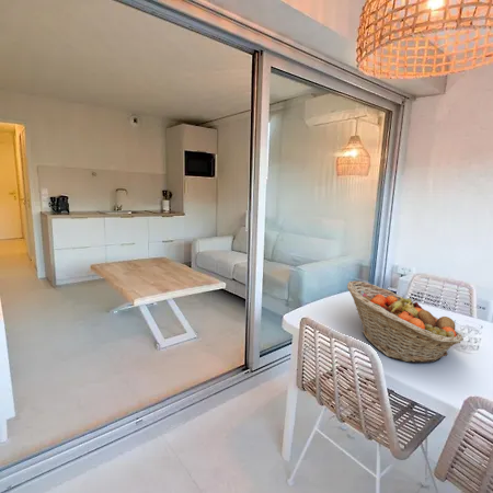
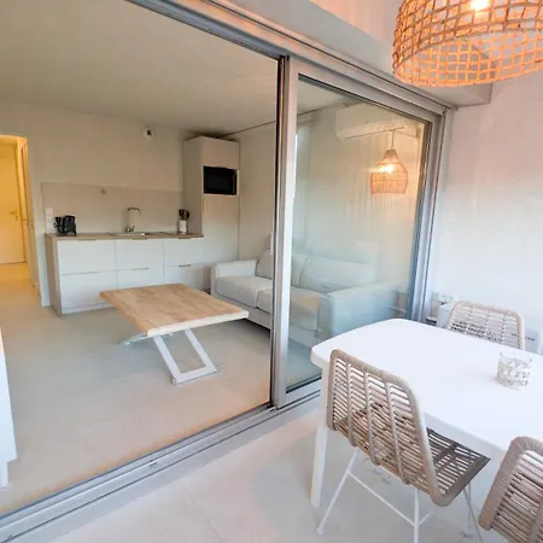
- fruit basket [346,280,465,364]
